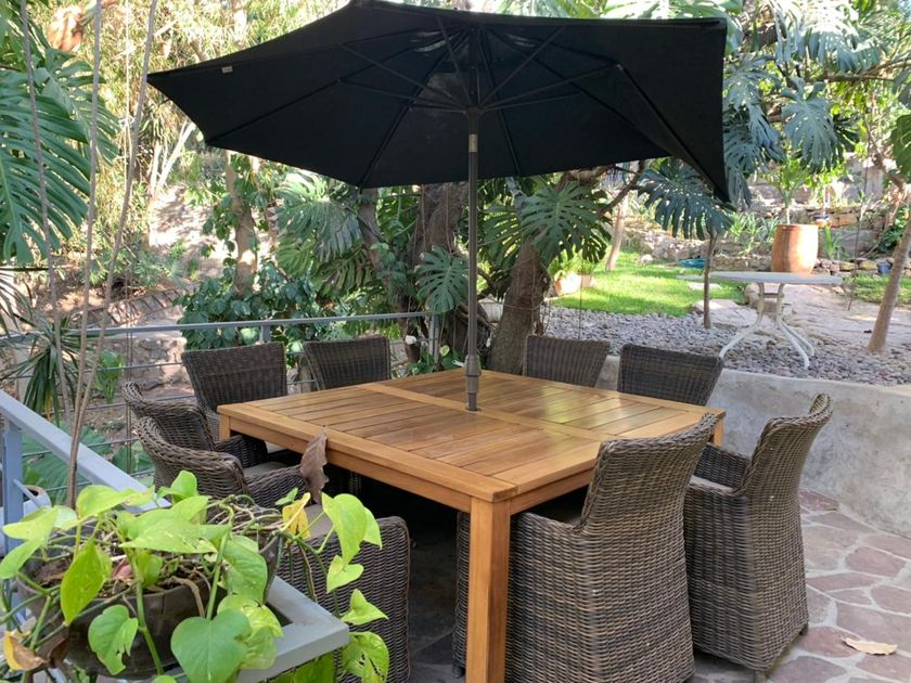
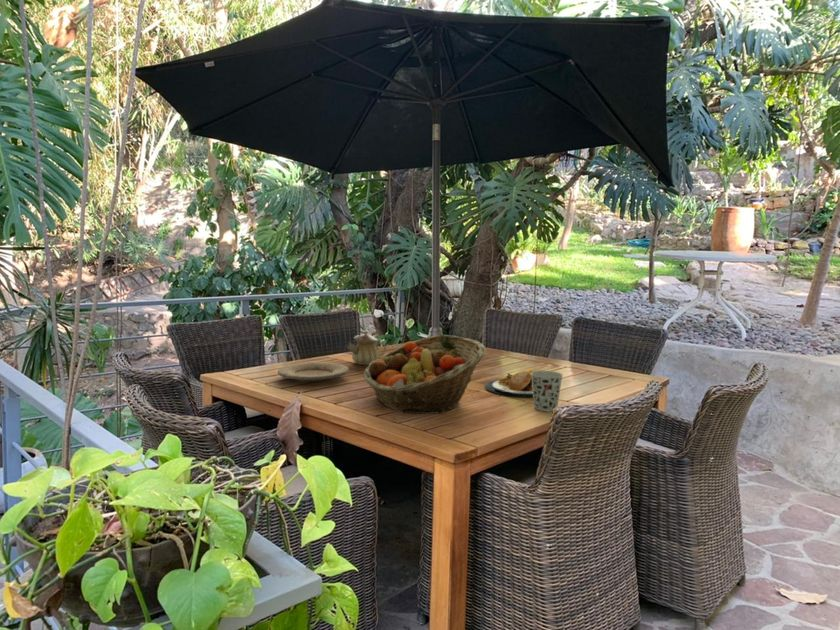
+ plate [484,369,535,398]
+ plate [277,361,349,383]
+ fruit basket [363,334,487,415]
+ cup [531,370,564,412]
+ teapot [346,329,387,366]
